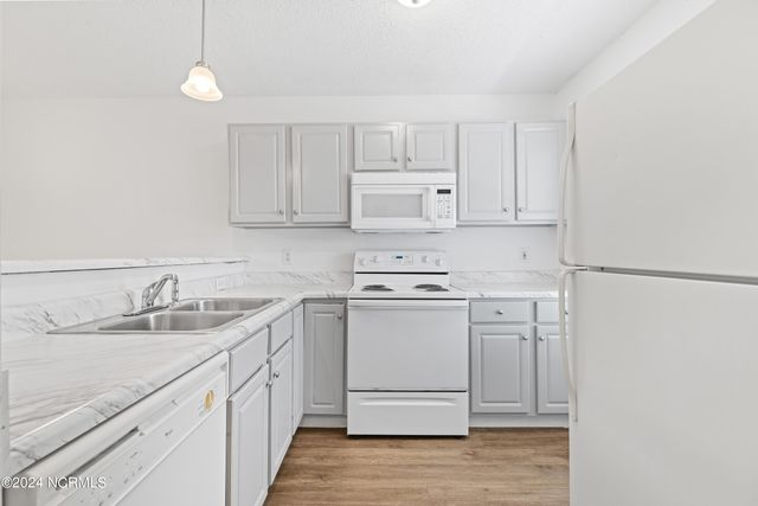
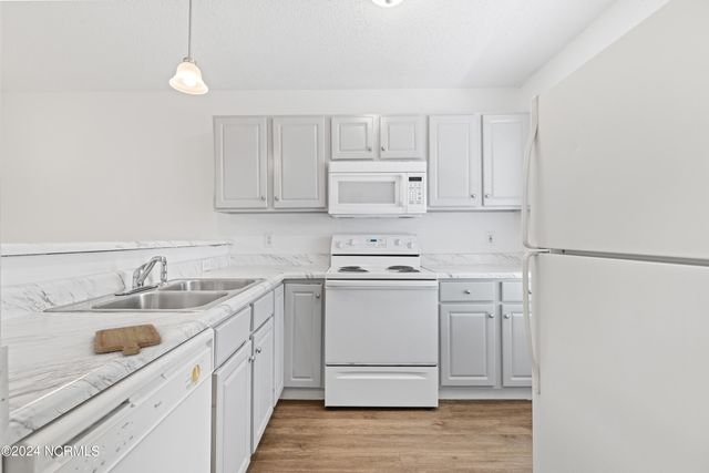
+ chopping board [94,323,162,357]
